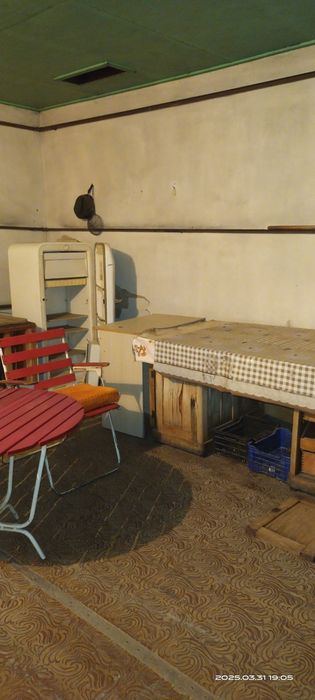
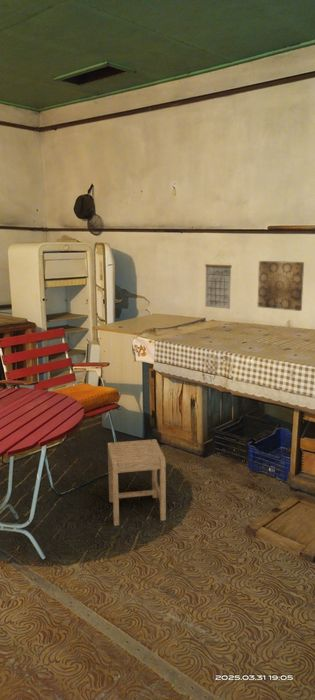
+ calendar [204,255,233,310]
+ stool [107,438,167,527]
+ wall art [257,260,305,312]
